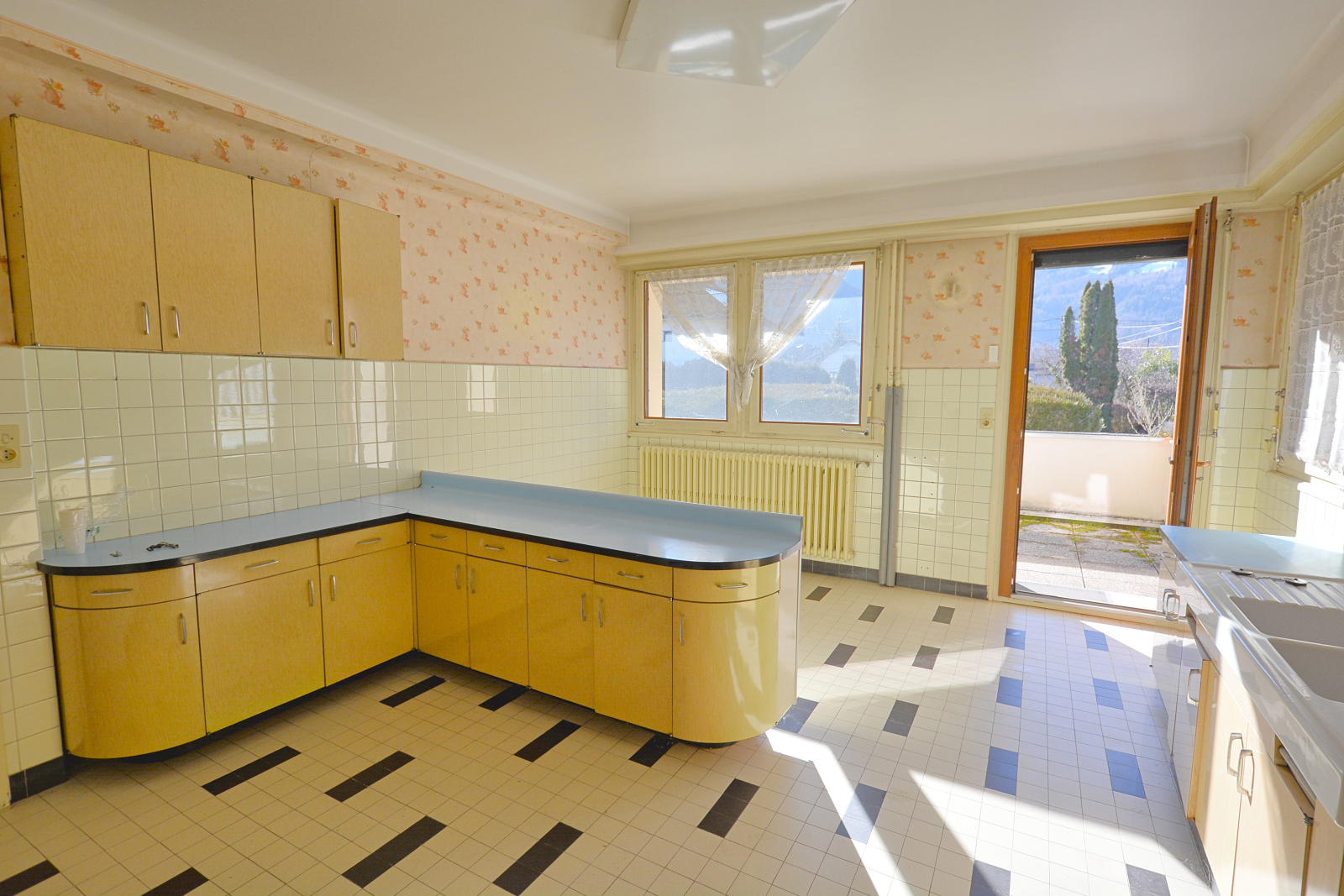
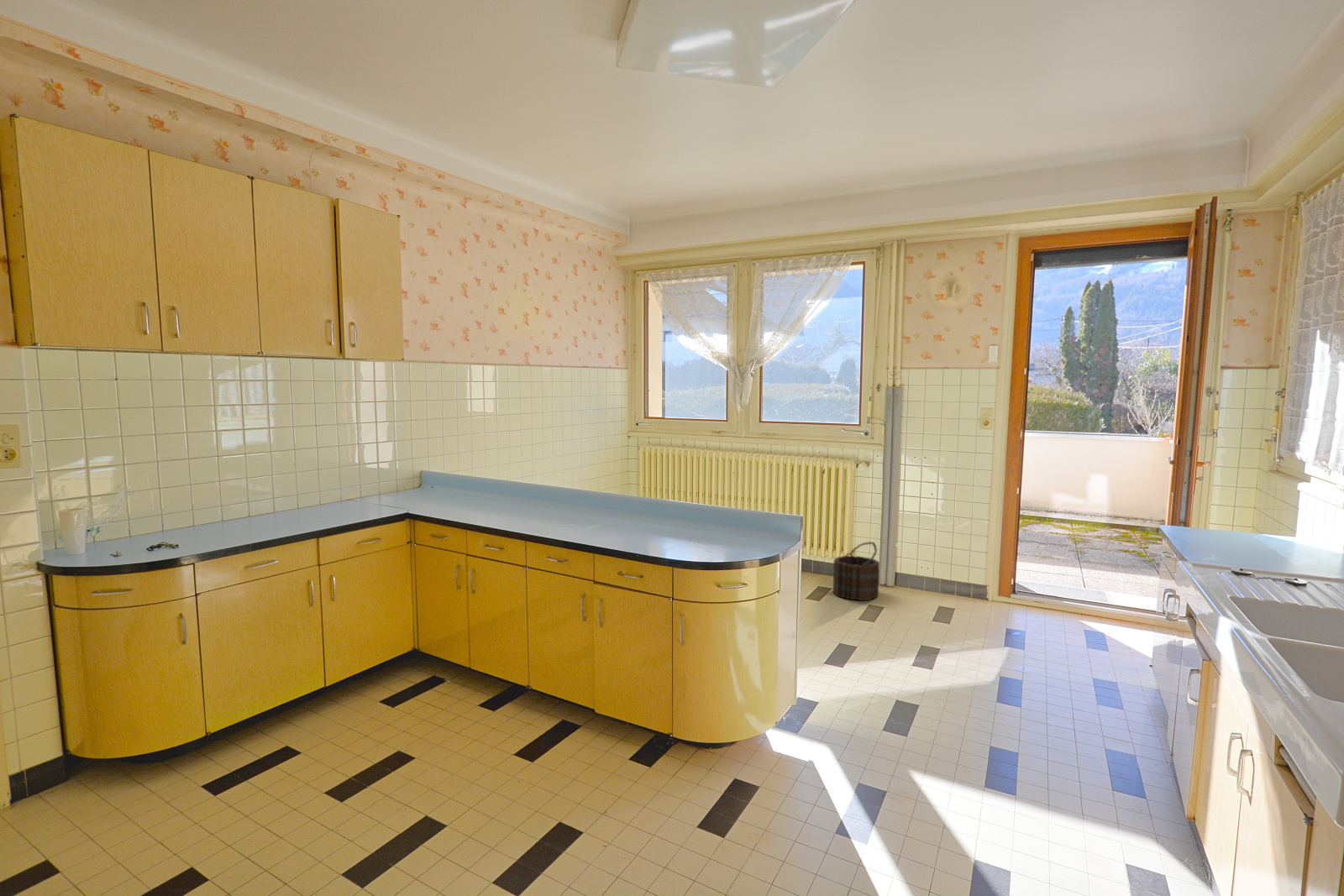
+ bucket [832,541,880,601]
